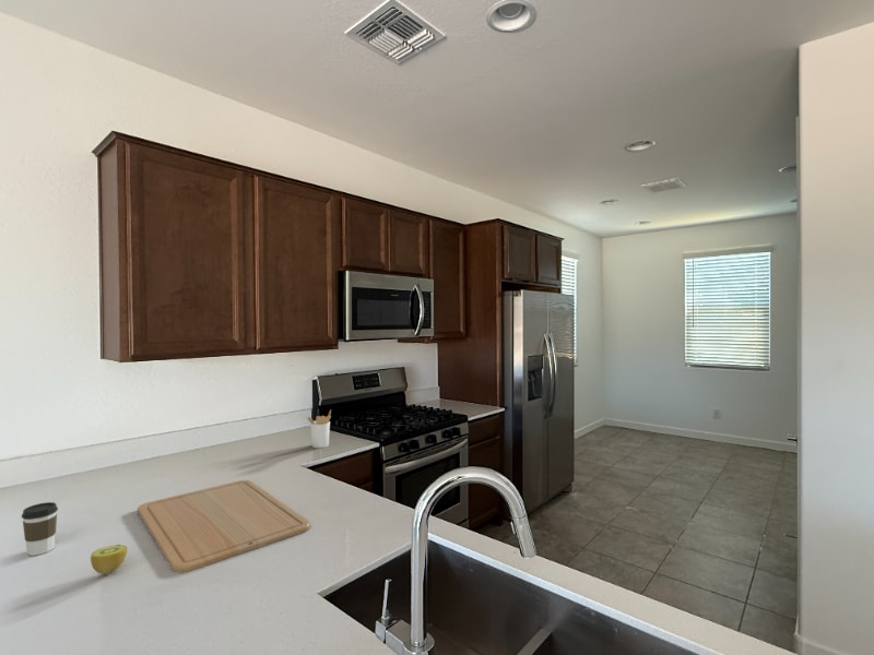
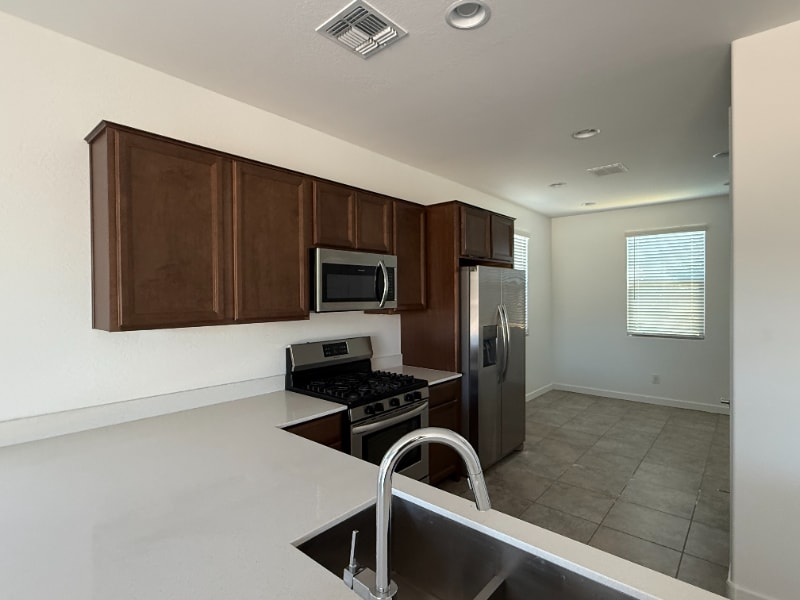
- utensil holder [306,409,332,449]
- chopping board [137,479,311,573]
- fruit [90,544,129,575]
- coffee cup [21,501,59,557]
